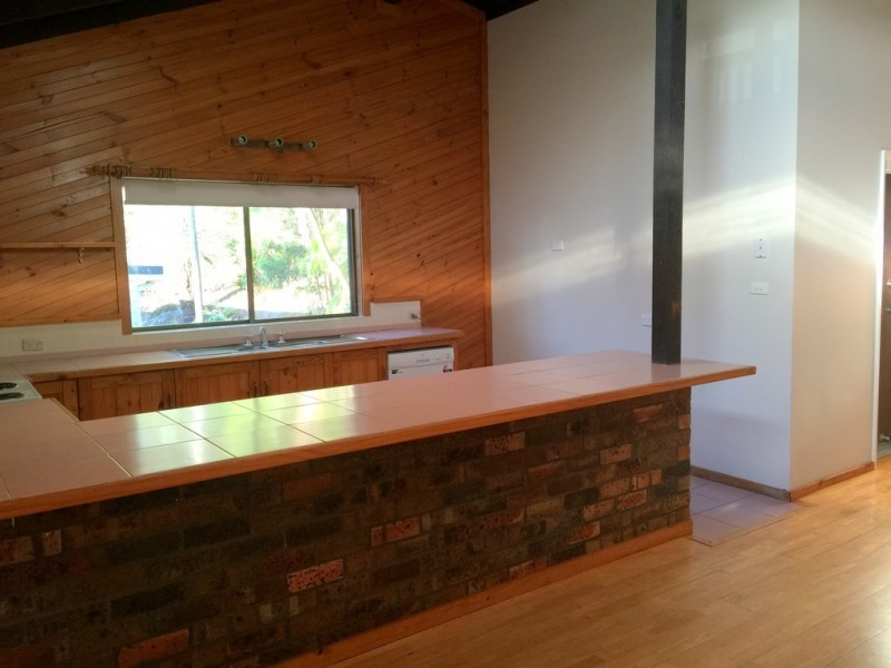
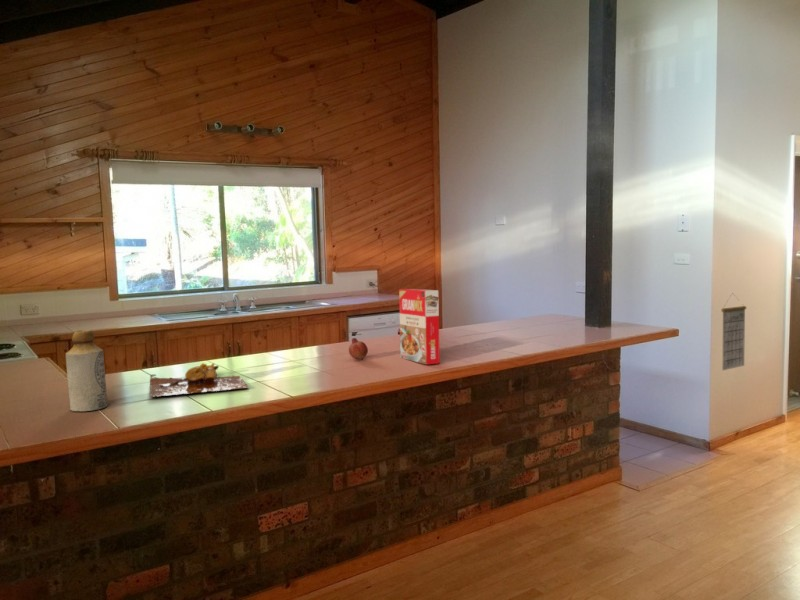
+ cereal box [398,288,441,366]
+ bottle [65,329,109,412]
+ fruit [348,337,369,361]
+ calendar [720,293,747,371]
+ cutting board [149,362,249,398]
